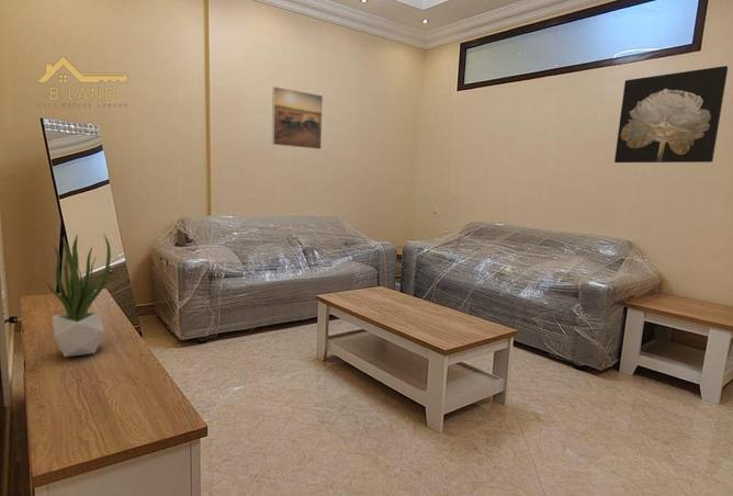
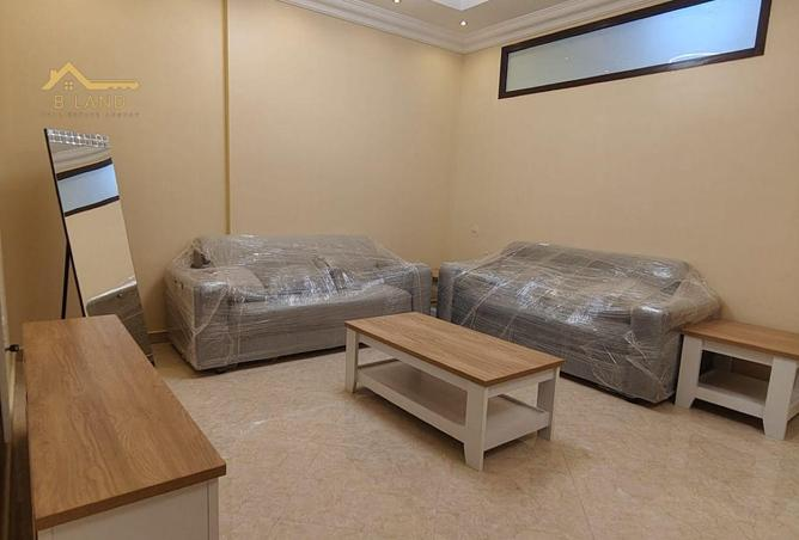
- wall art [613,65,729,164]
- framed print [271,86,324,150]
- potted plant [45,233,112,358]
